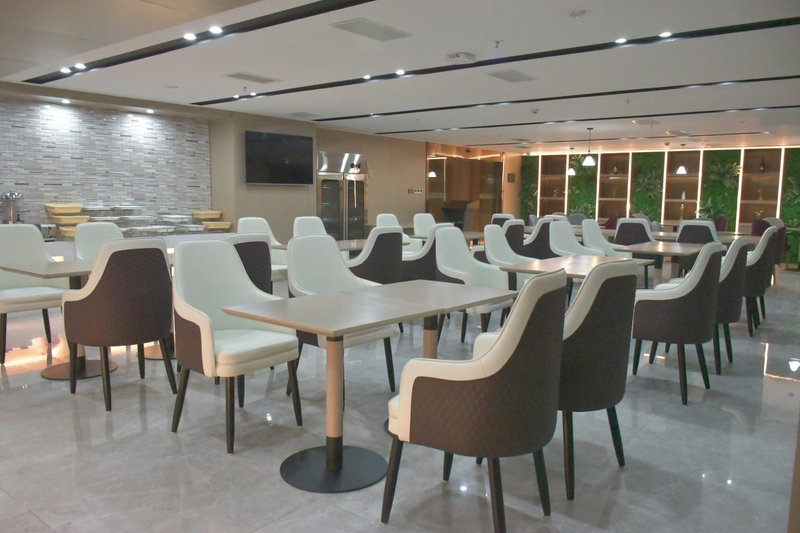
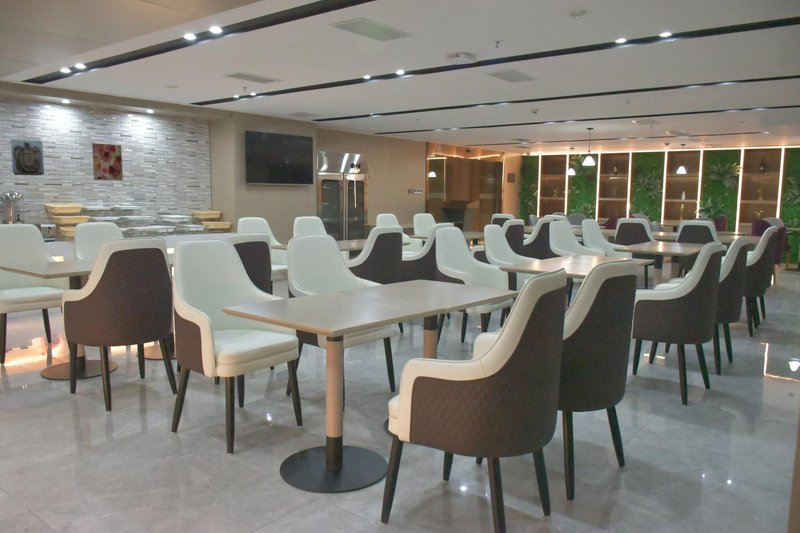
+ wall sculpture [10,138,45,176]
+ wall art [91,142,124,181]
